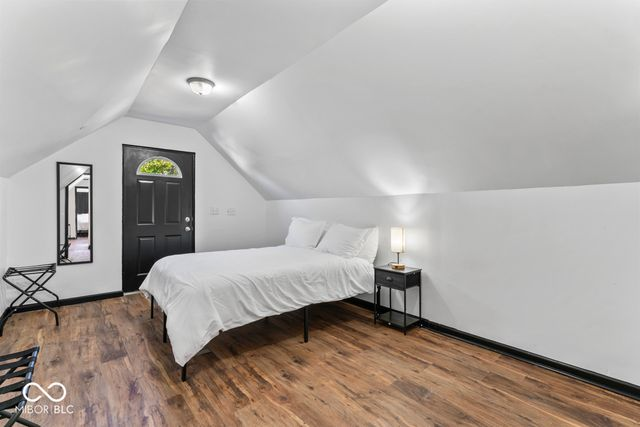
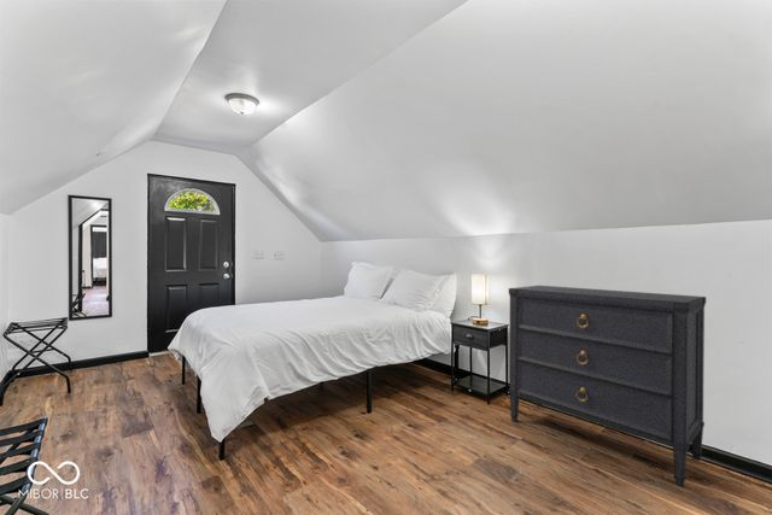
+ dresser [507,285,707,488]
